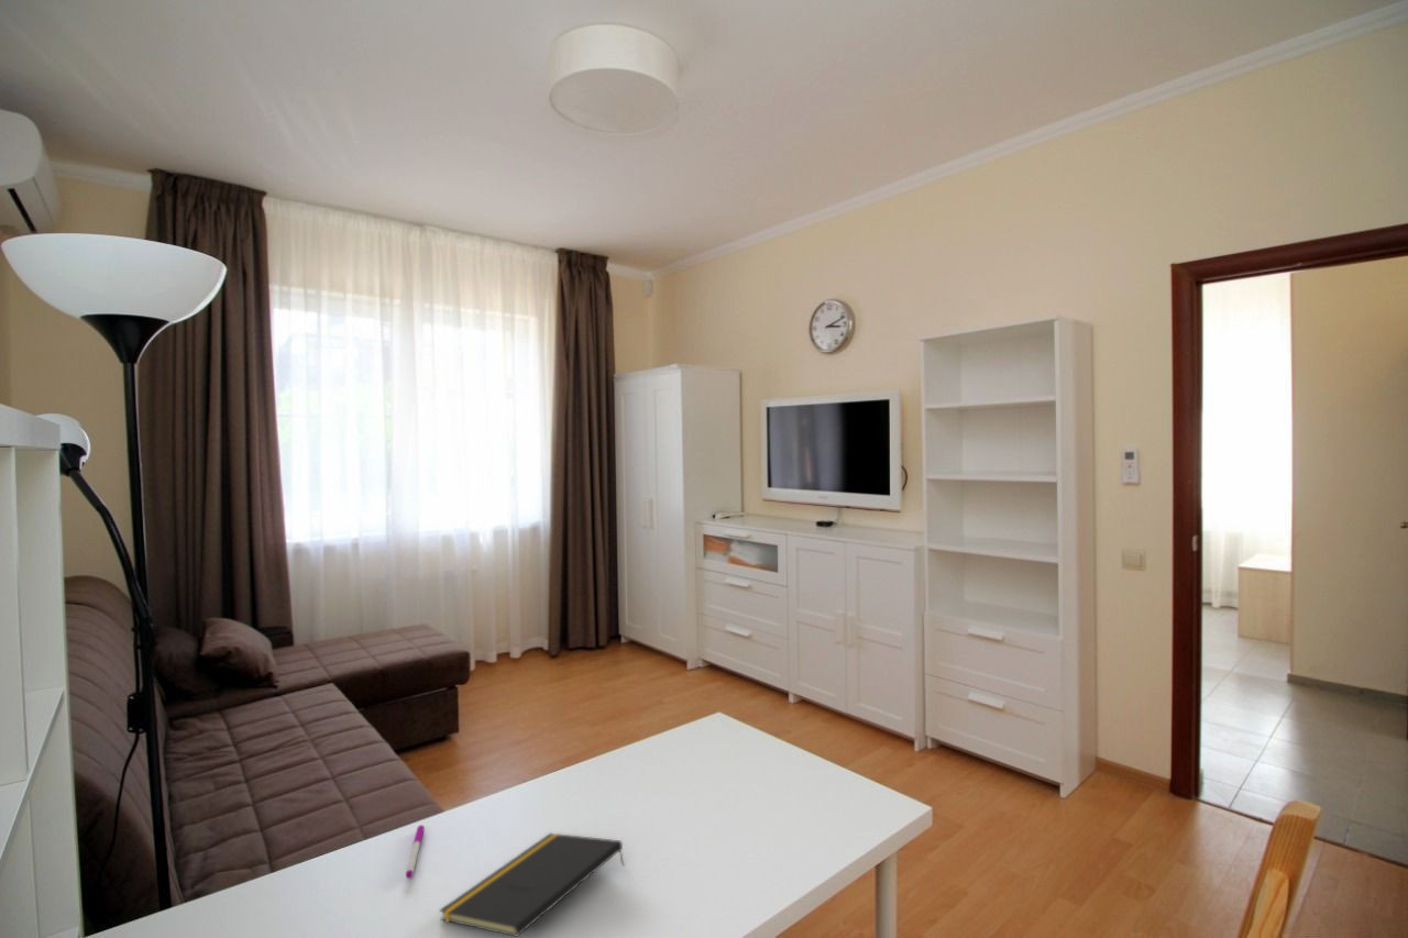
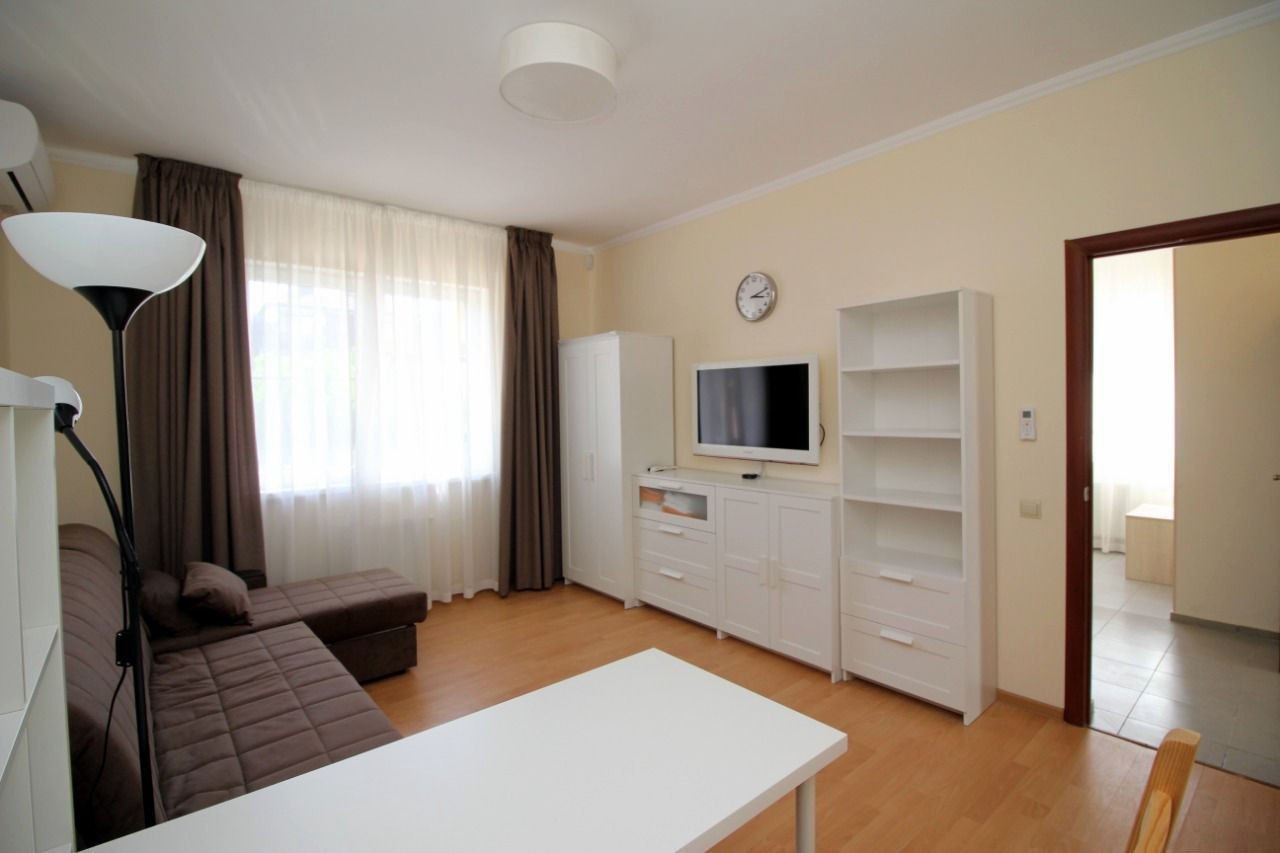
- notepad [438,832,625,938]
- pen [405,824,426,880]
